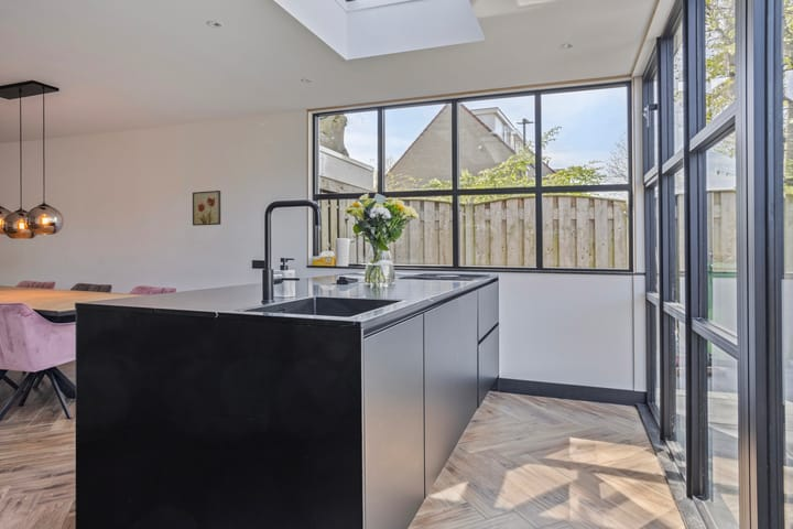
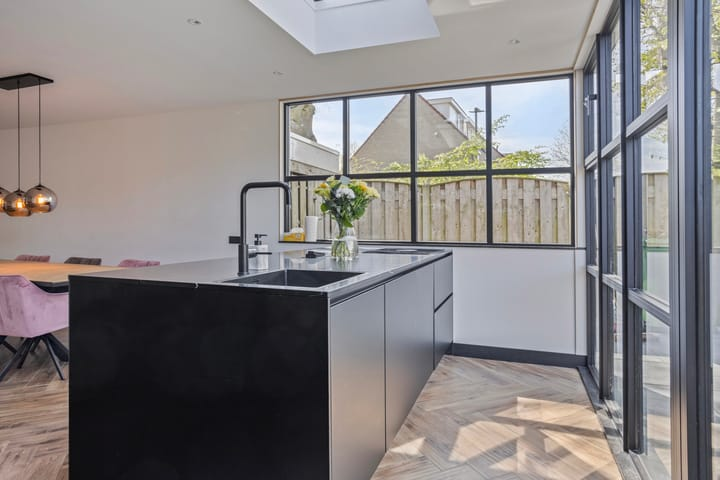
- wall art [192,190,221,227]
